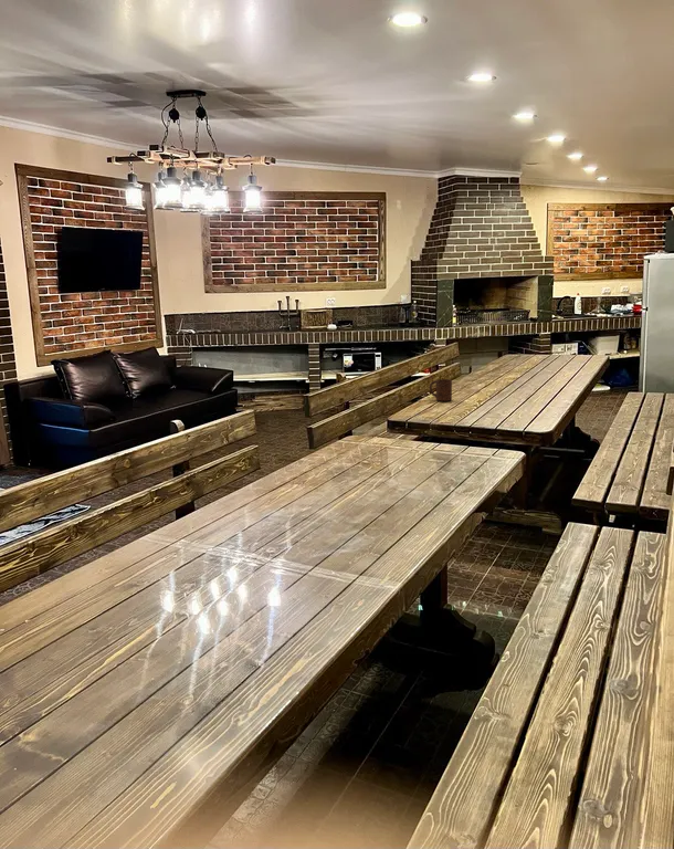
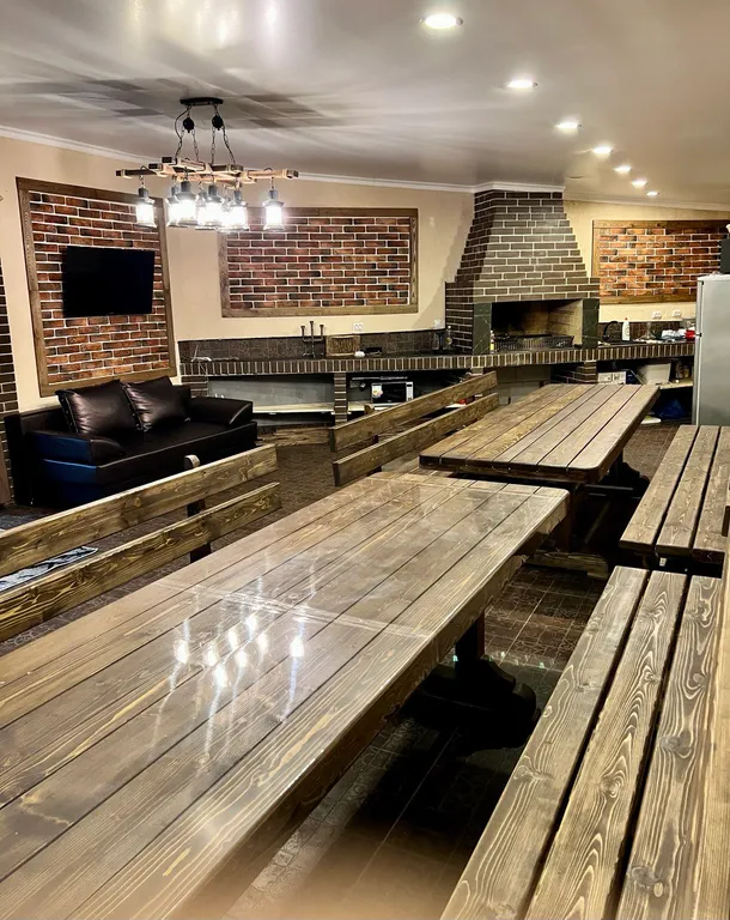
- cup [429,378,453,402]
